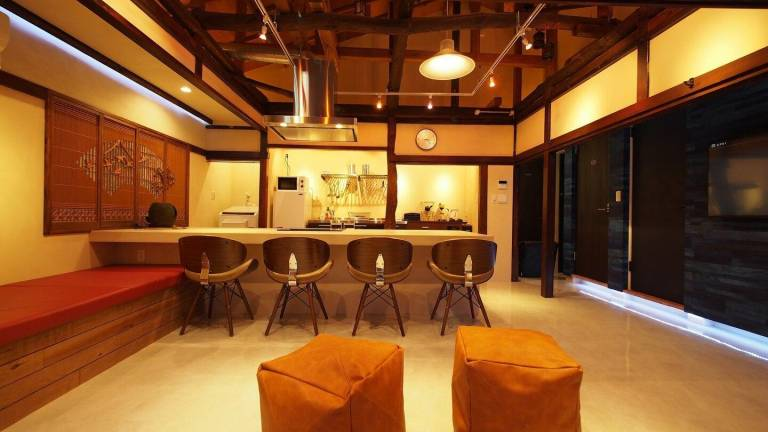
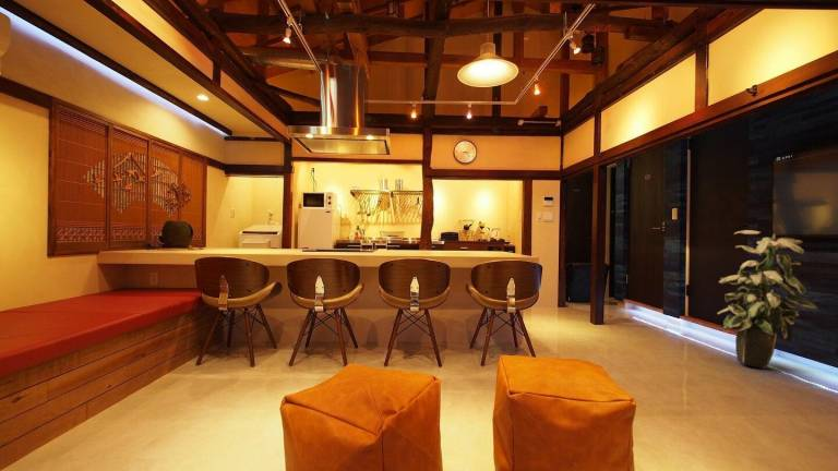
+ indoor plant [716,229,819,371]
